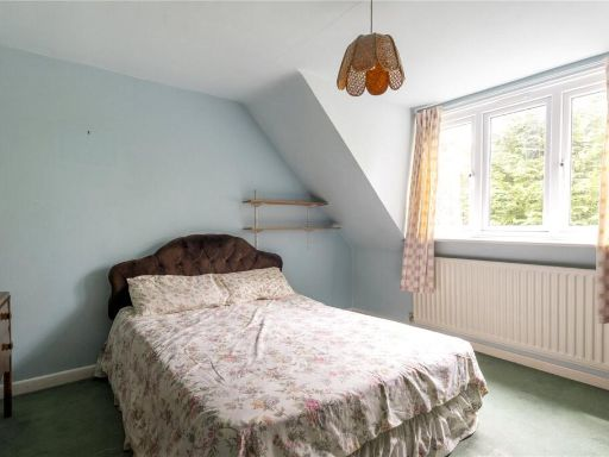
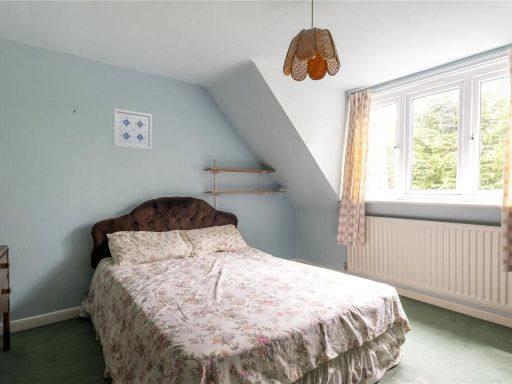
+ wall art [112,108,153,151]
